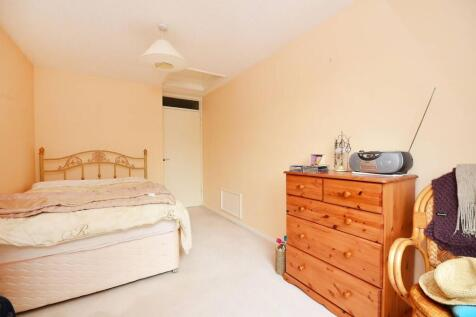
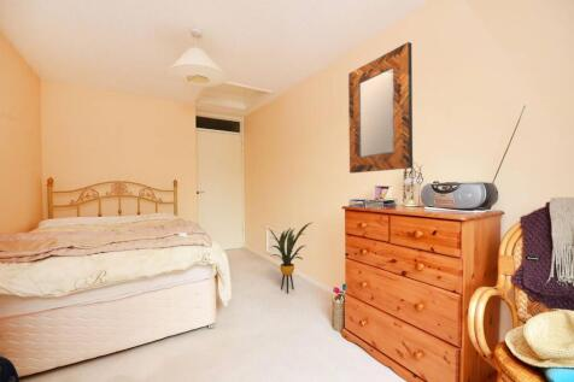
+ home mirror [347,41,414,175]
+ house plant [266,221,315,294]
